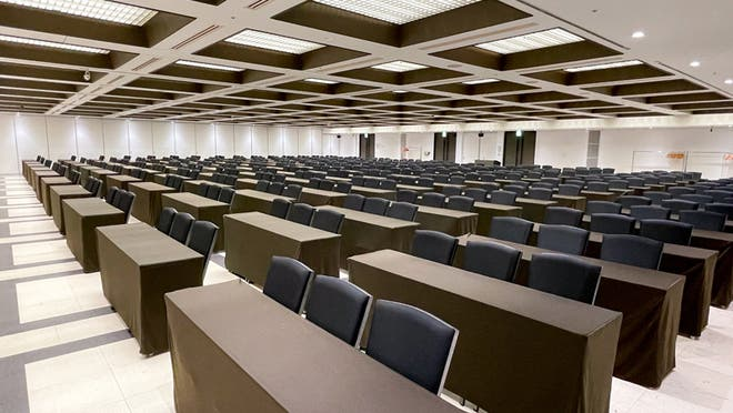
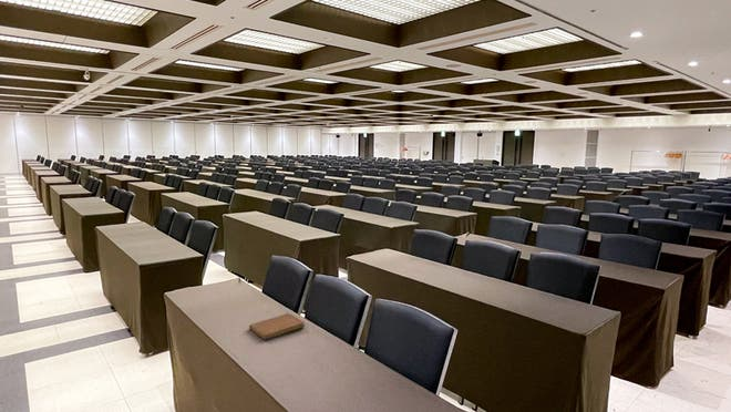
+ notebook [248,312,306,341]
